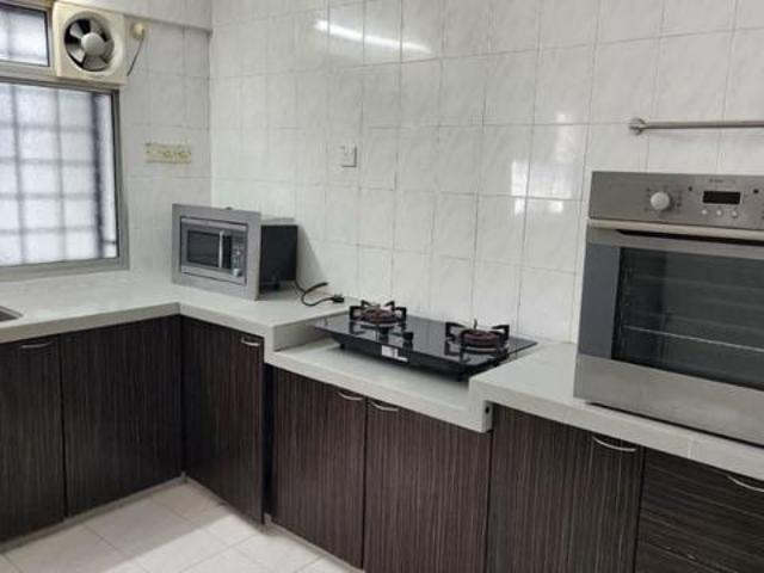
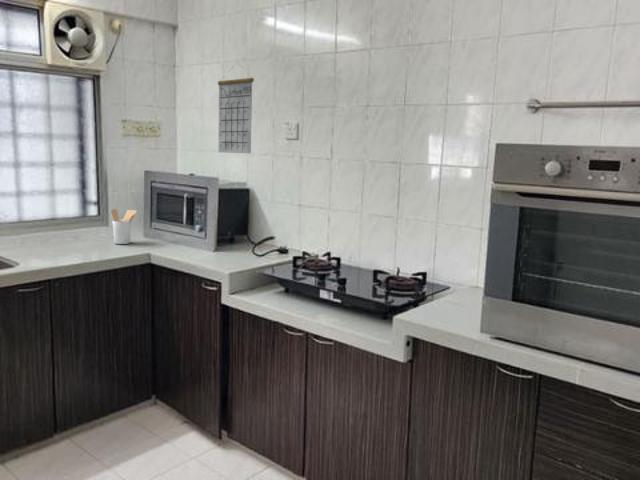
+ calendar [217,61,255,154]
+ utensil holder [110,208,138,245]
